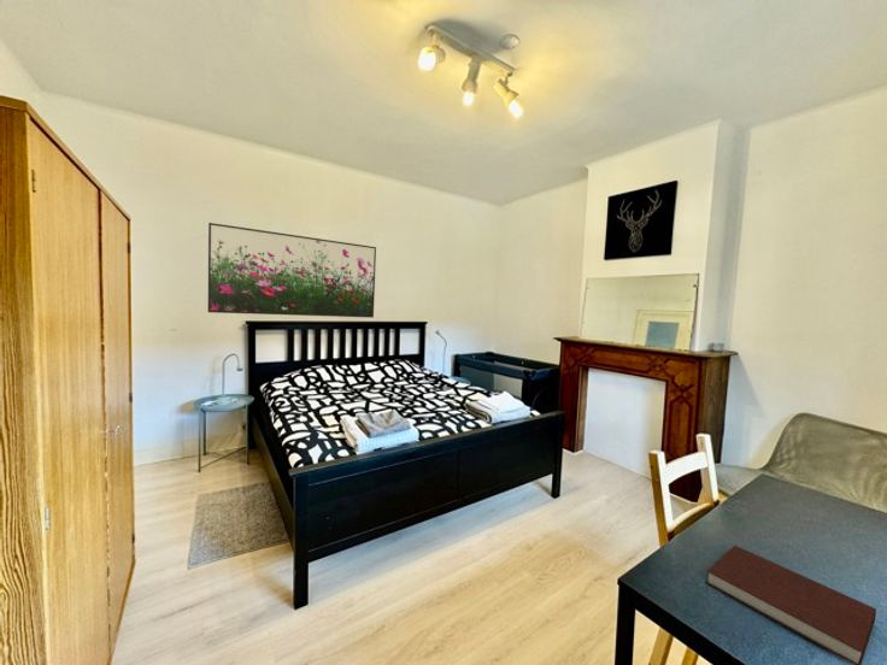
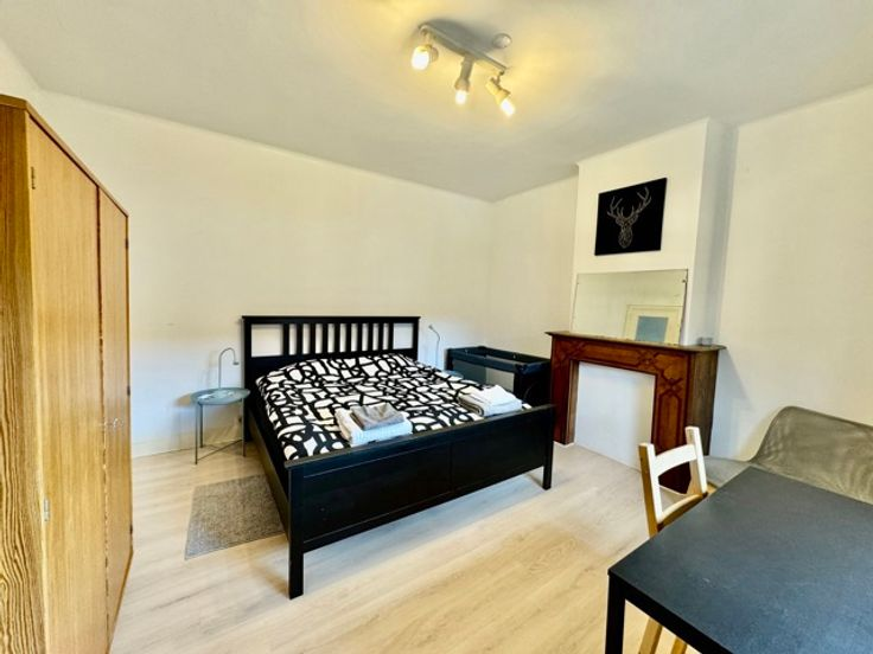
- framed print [207,222,377,319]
- notebook [705,545,877,665]
